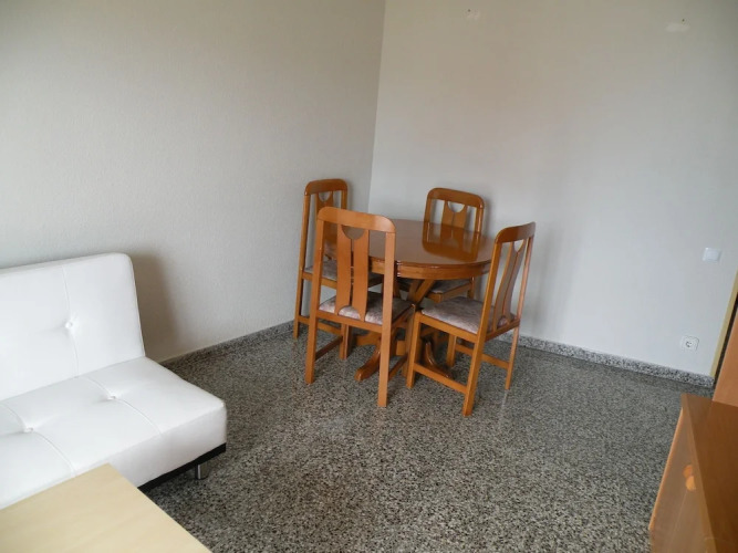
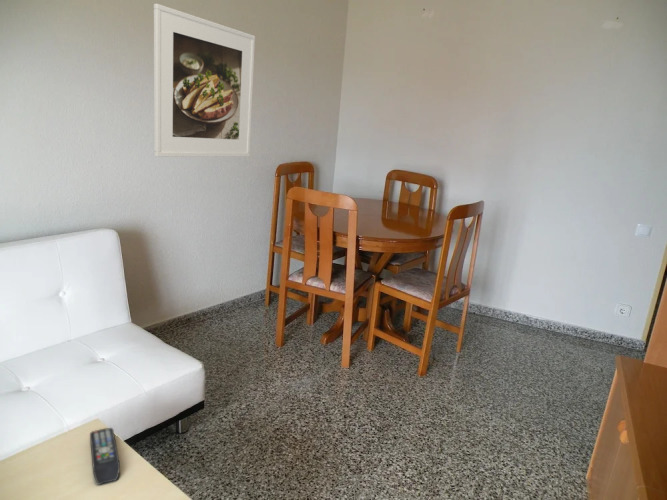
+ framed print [153,3,256,158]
+ remote control [89,427,121,486]
